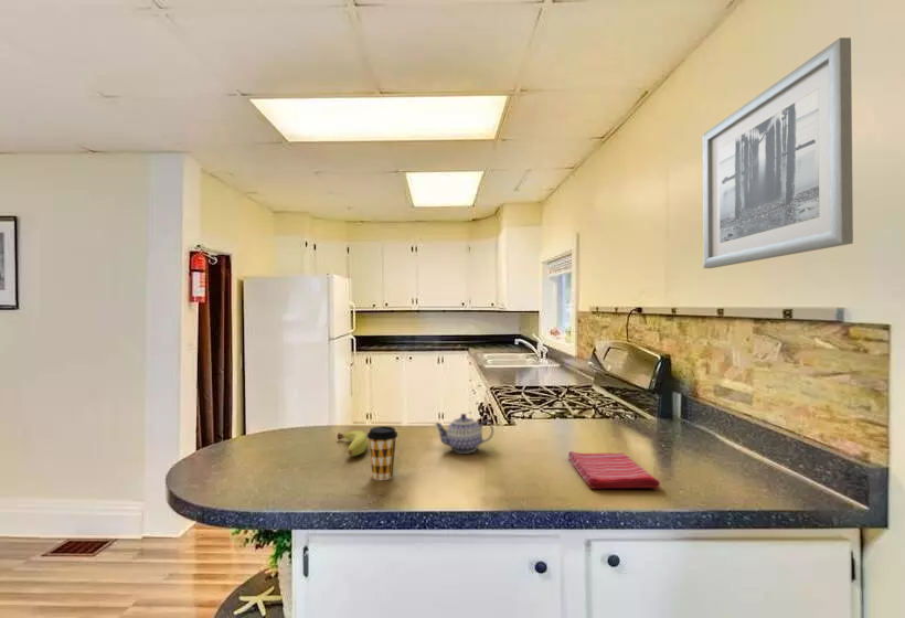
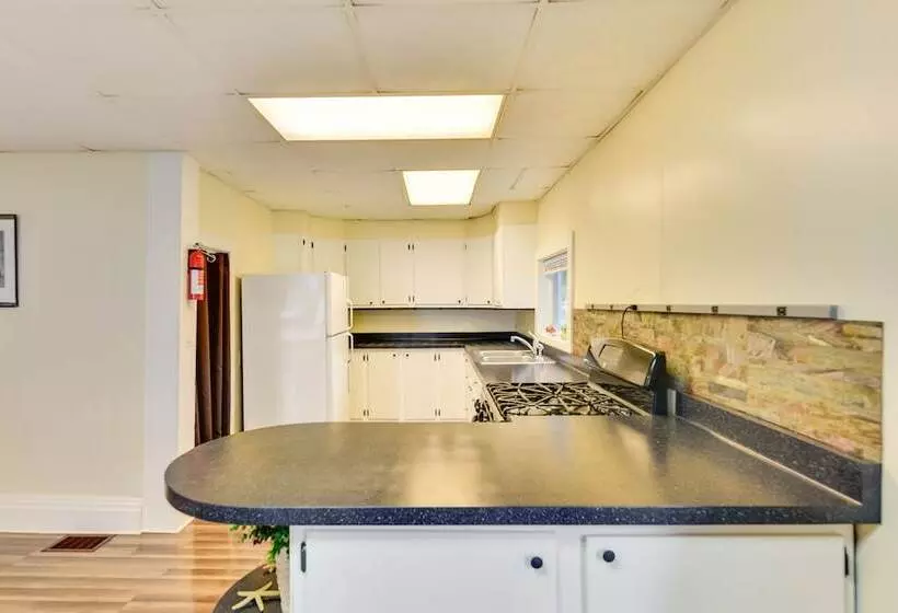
- fruit [337,429,370,457]
- dish towel [567,450,661,490]
- wall art [702,36,854,269]
- teapot [433,413,494,455]
- coffee cup [366,425,398,481]
